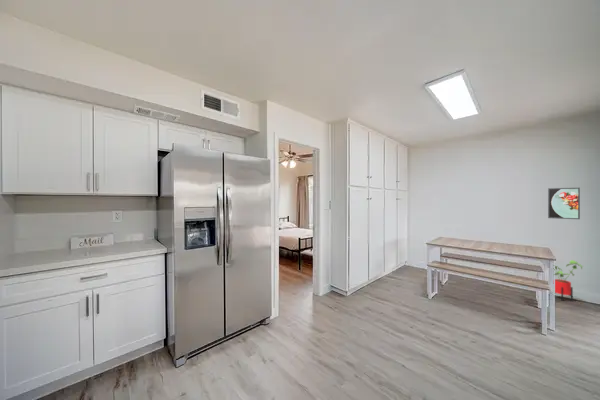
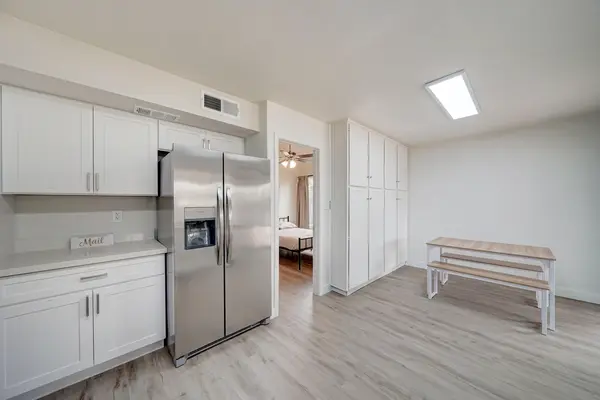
- house plant [554,259,583,302]
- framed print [547,187,581,220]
